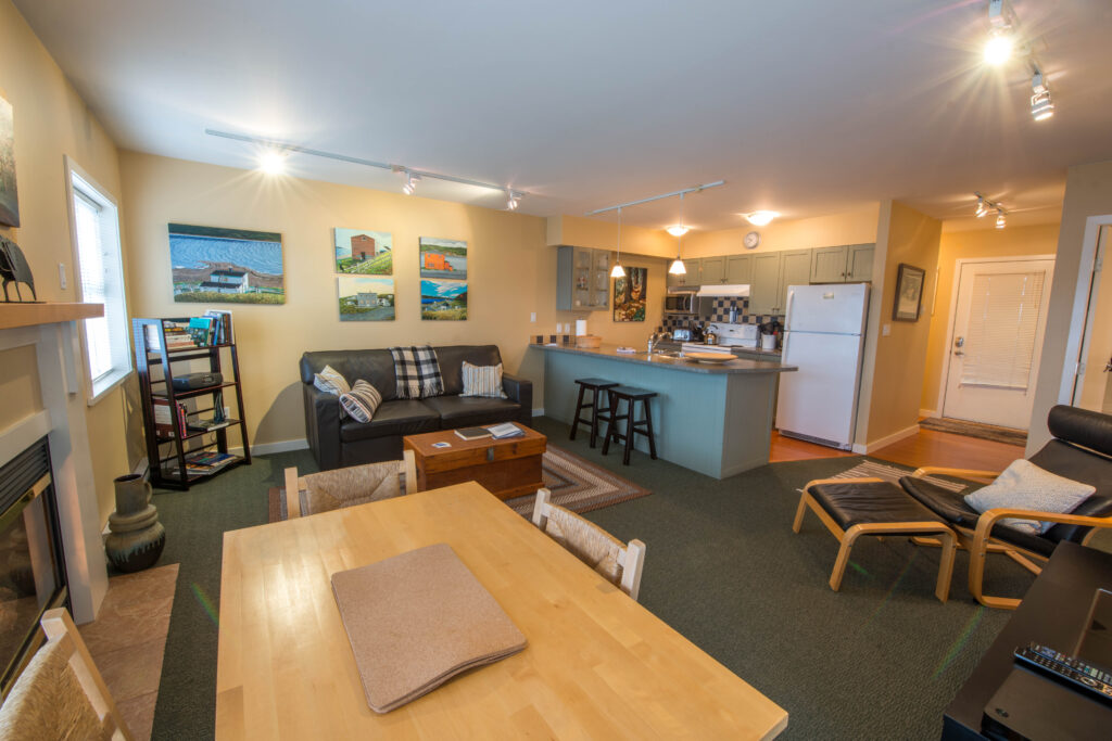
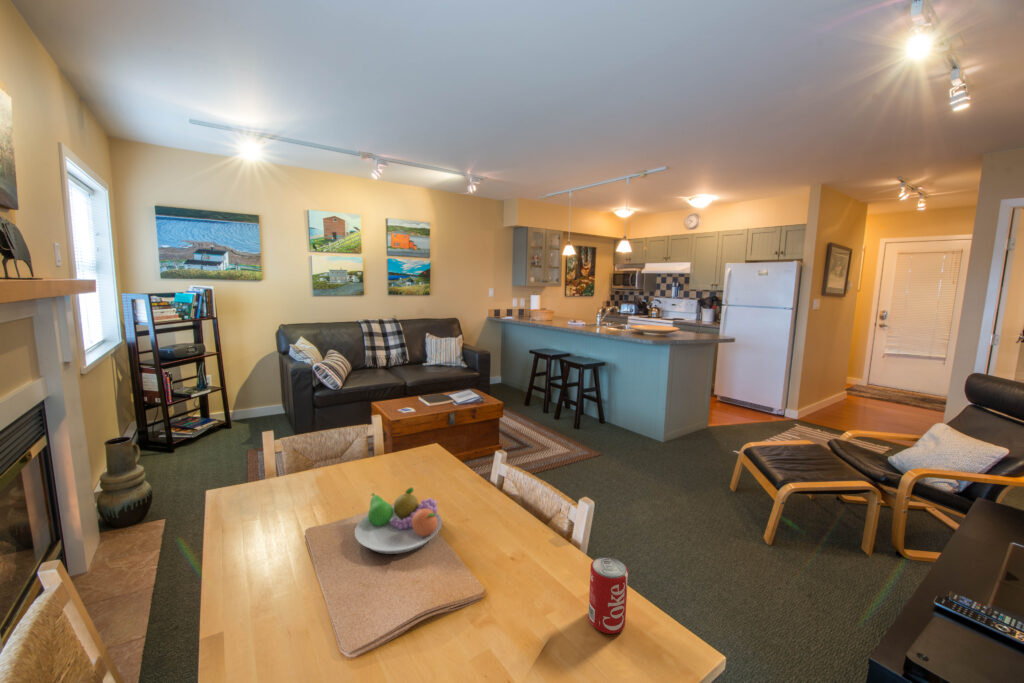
+ fruit bowl [354,486,443,555]
+ beverage can [587,556,629,635]
